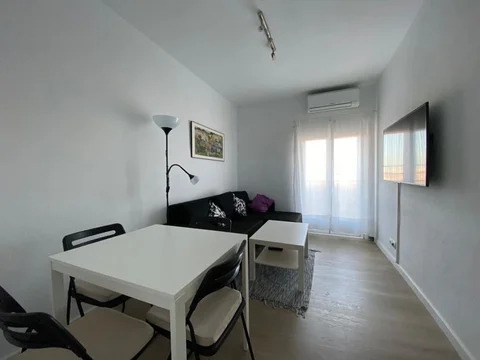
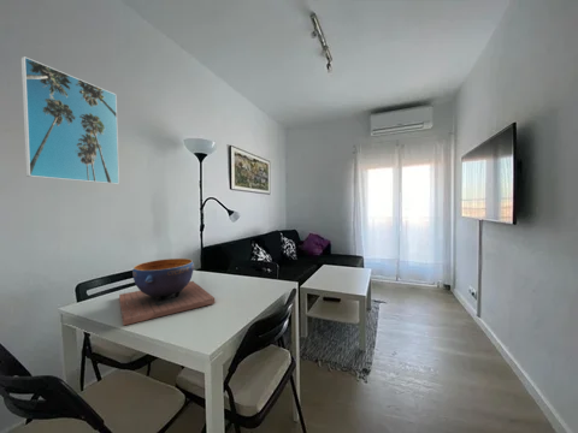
+ decorative bowl [118,257,216,327]
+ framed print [20,55,120,185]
